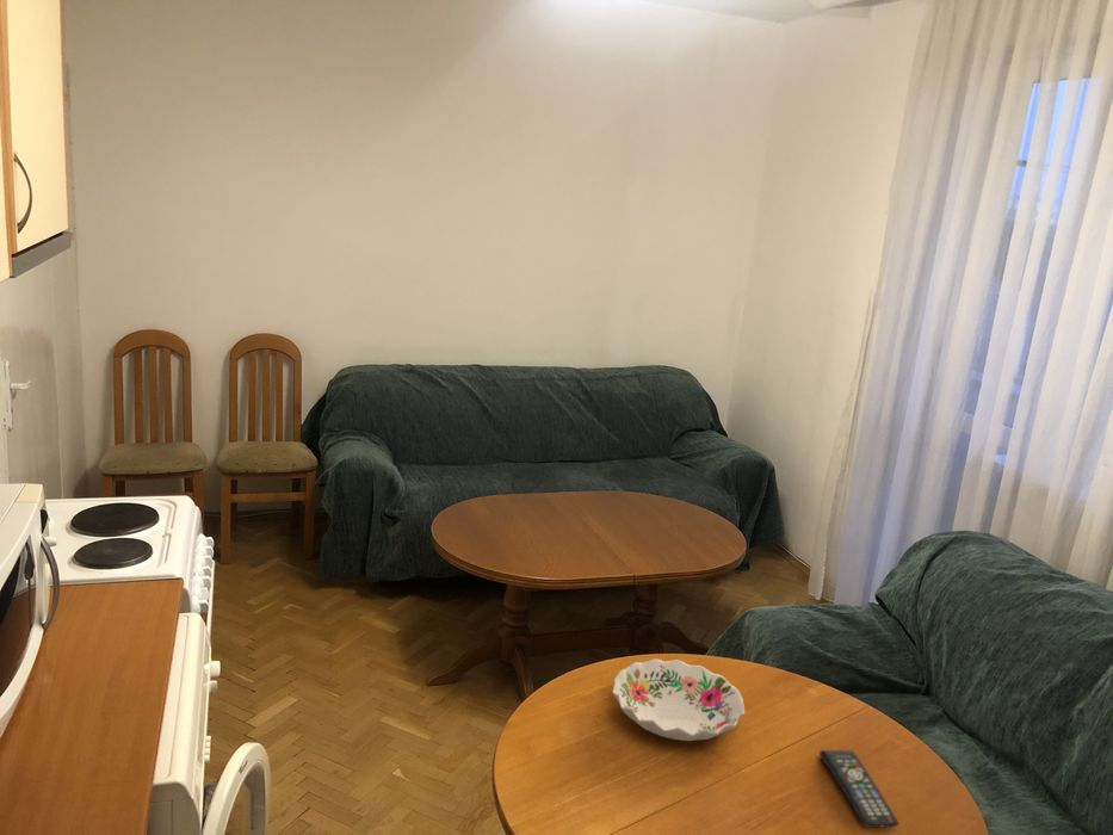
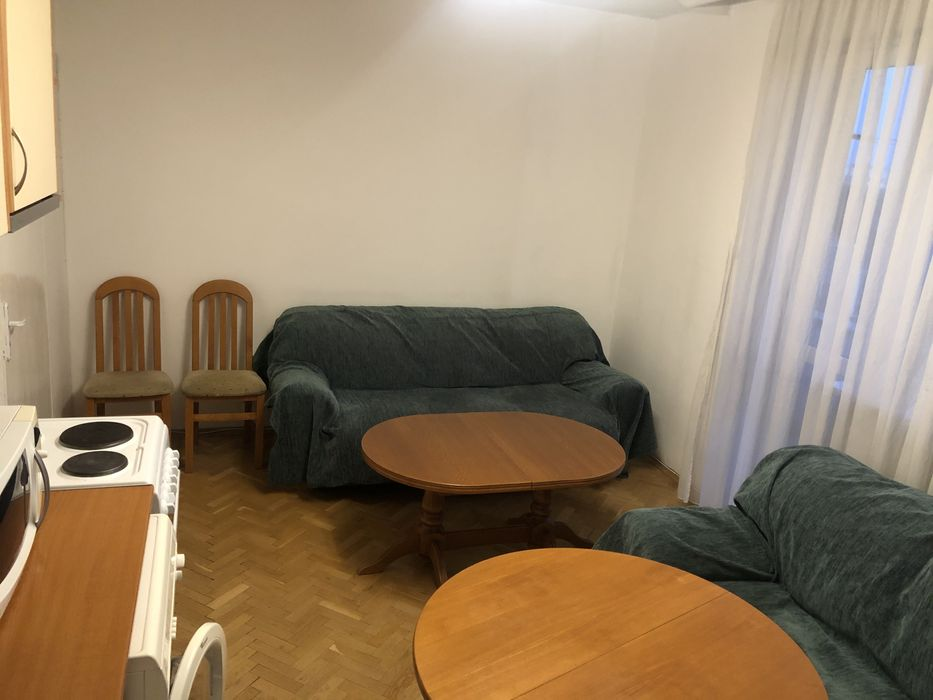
- decorative bowl [611,657,746,742]
- remote control [818,749,901,829]
